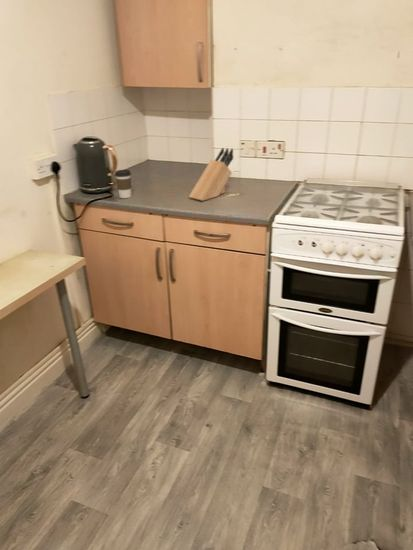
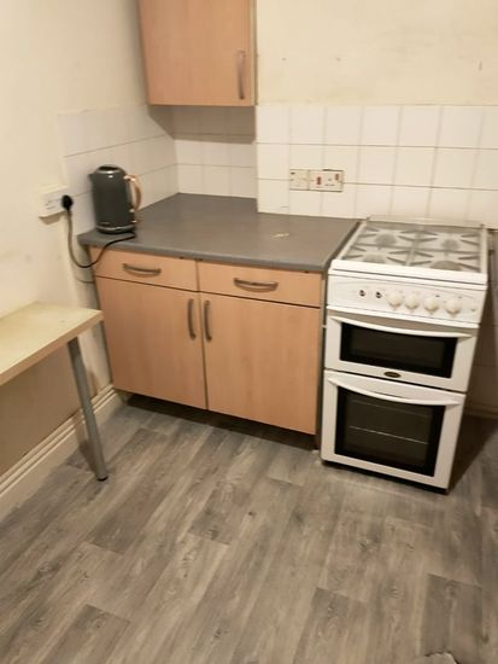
- coffee cup [114,169,132,199]
- knife block [188,147,234,202]
